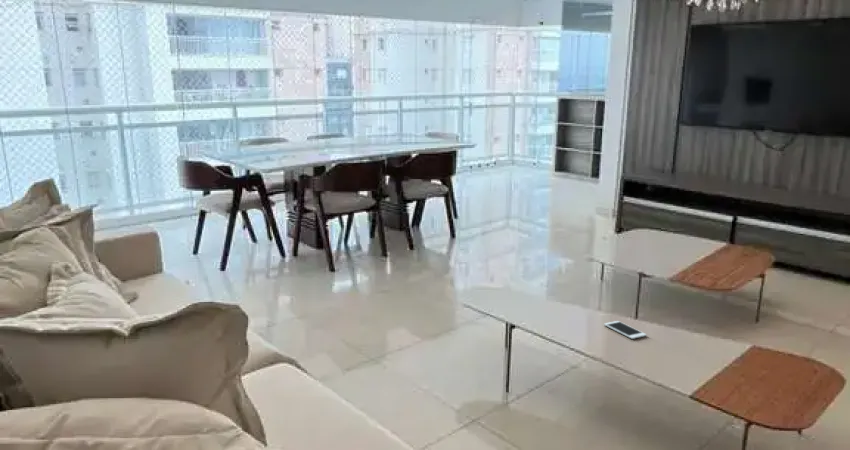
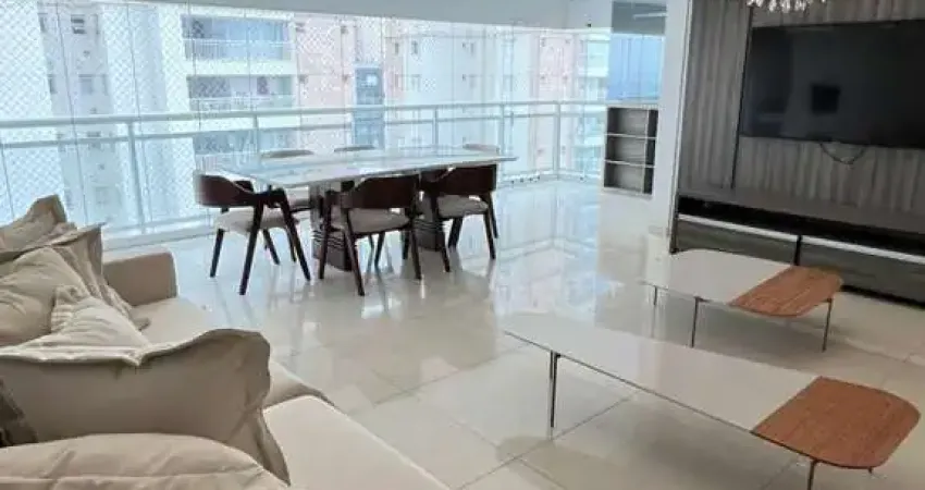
- cell phone [603,320,647,340]
